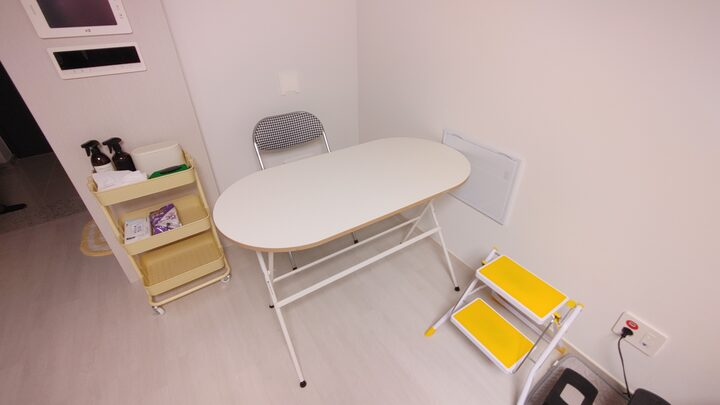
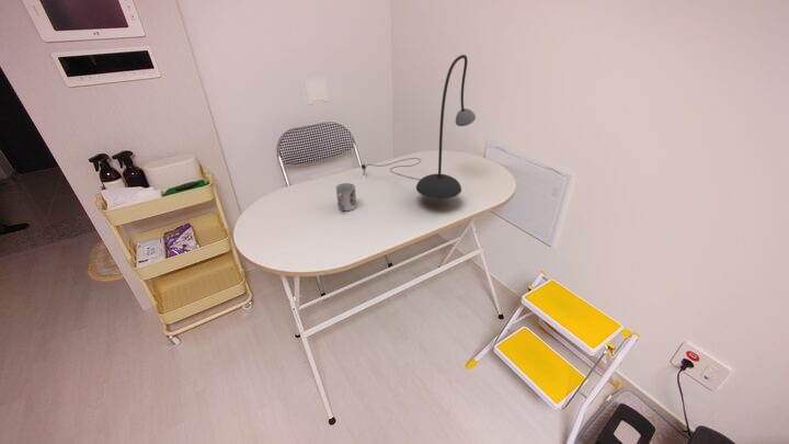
+ cup [335,182,357,212]
+ desk lamp [359,54,477,200]
